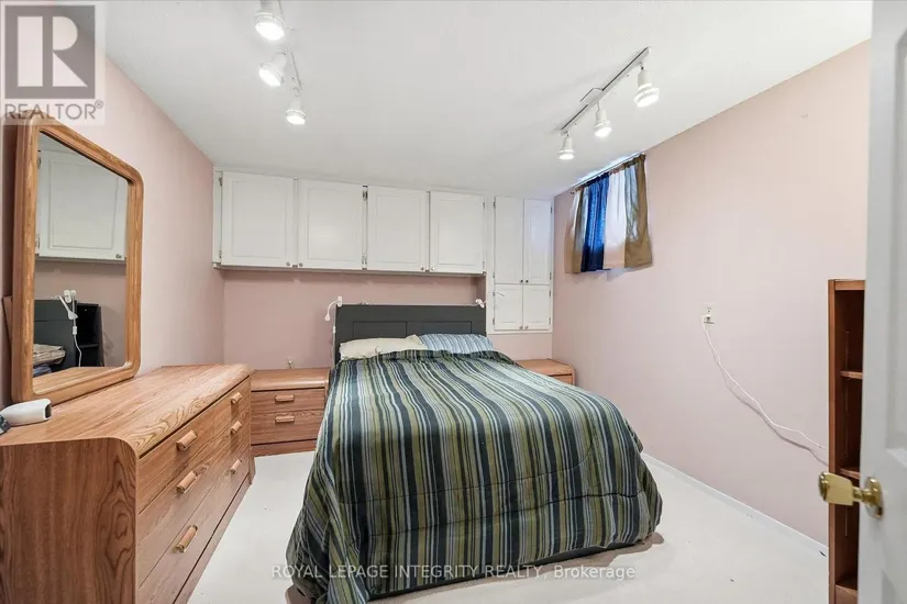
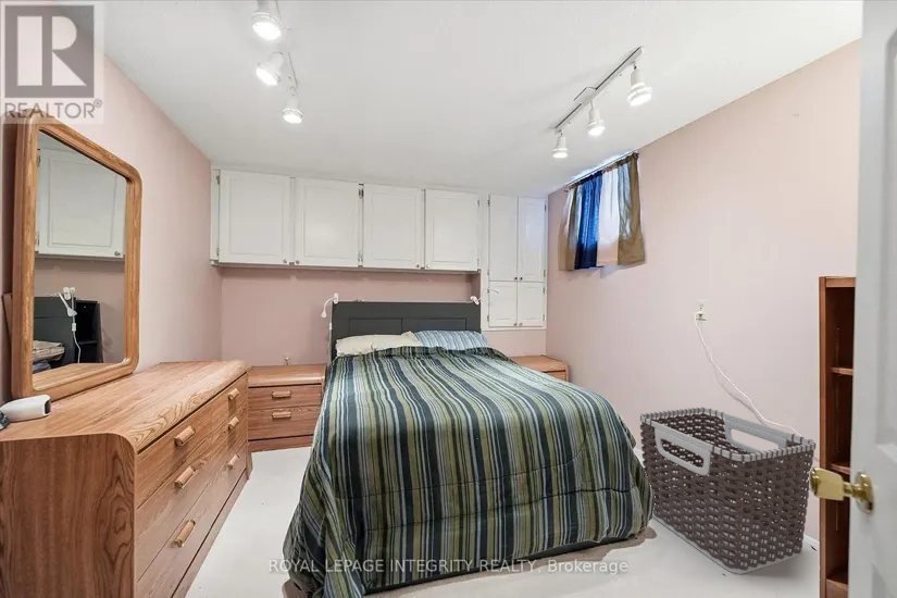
+ clothes hamper [639,407,817,575]
